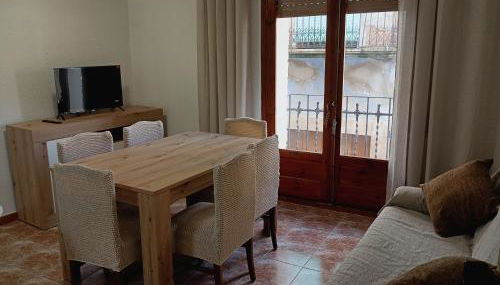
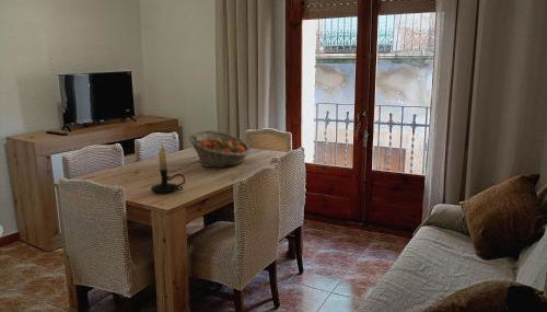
+ candle holder [150,140,186,195]
+ fruit basket [187,129,252,169]
